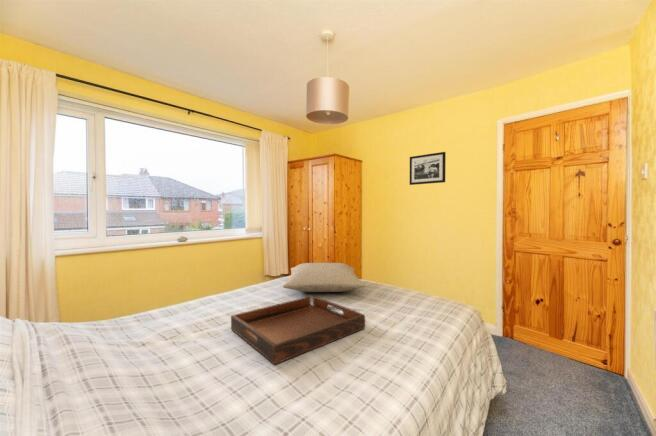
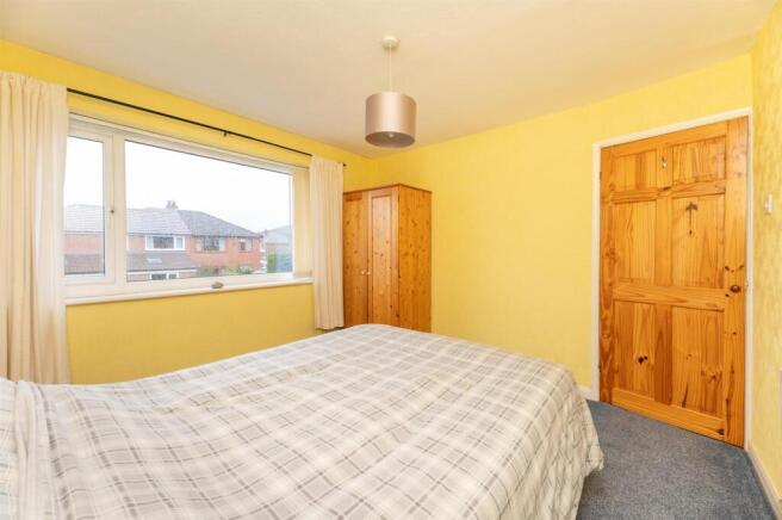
- pillow [282,262,366,293]
- picture frame [409,151,447,186]
- serving tray [230,295,366,365]
